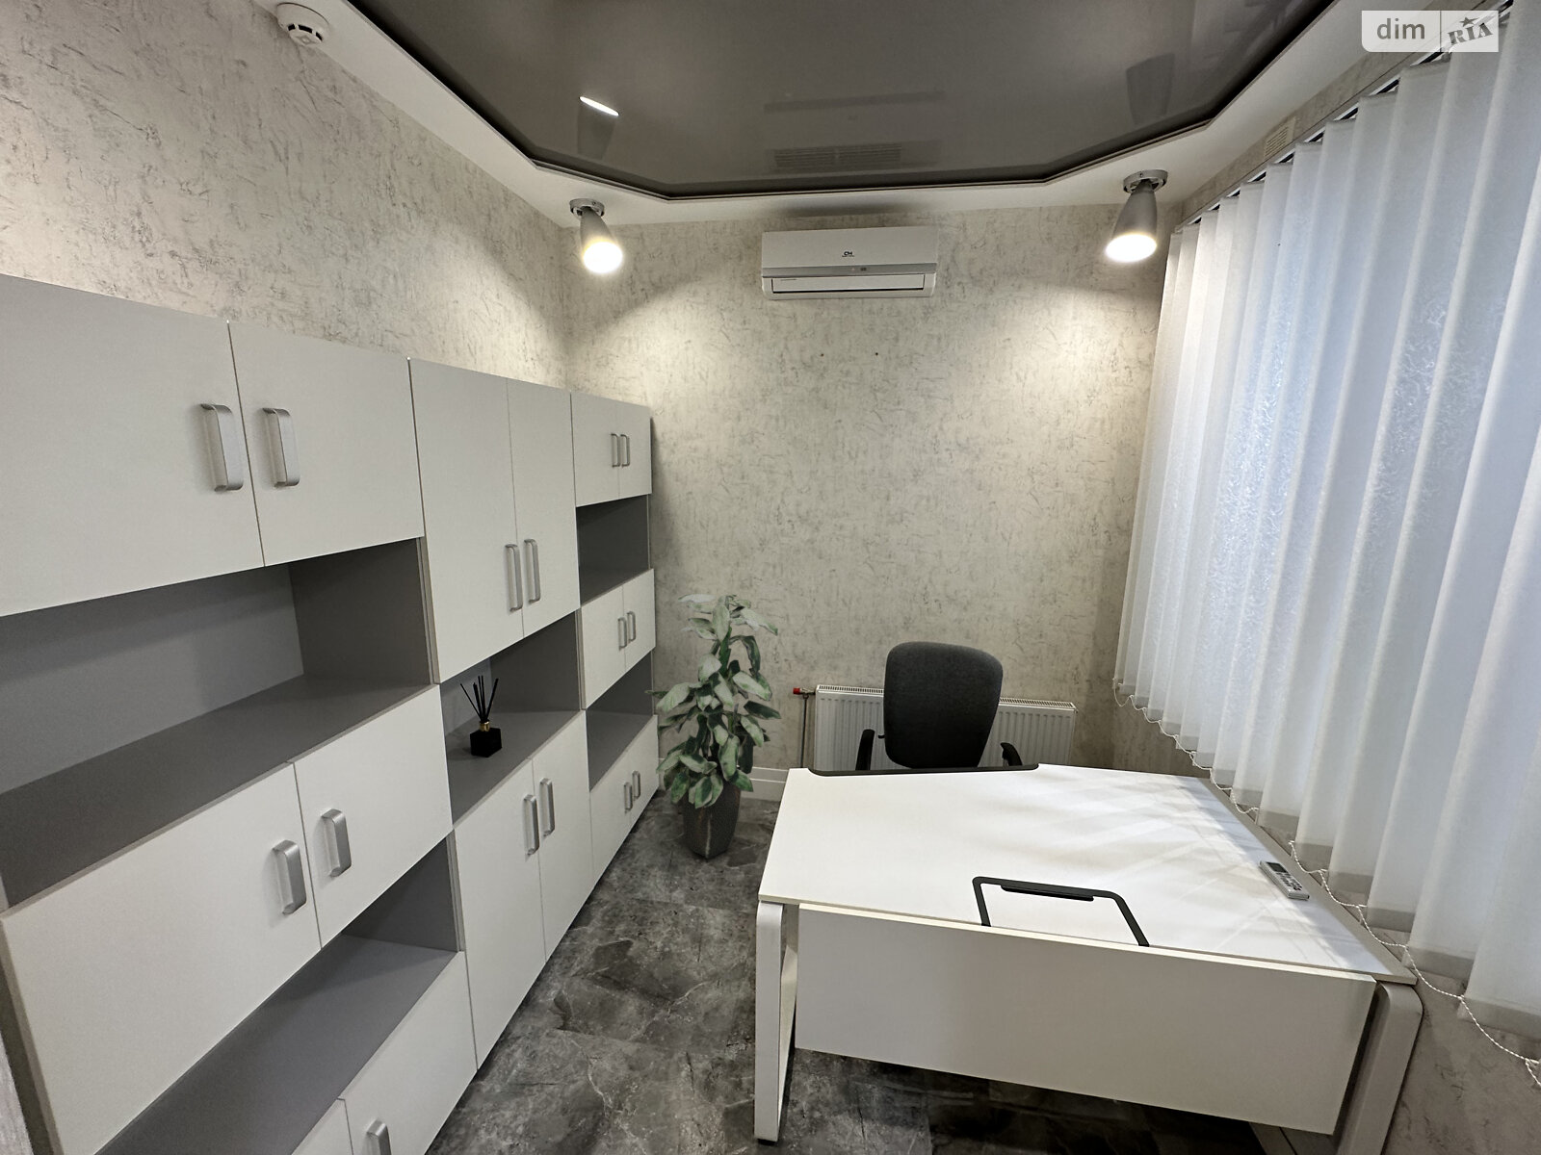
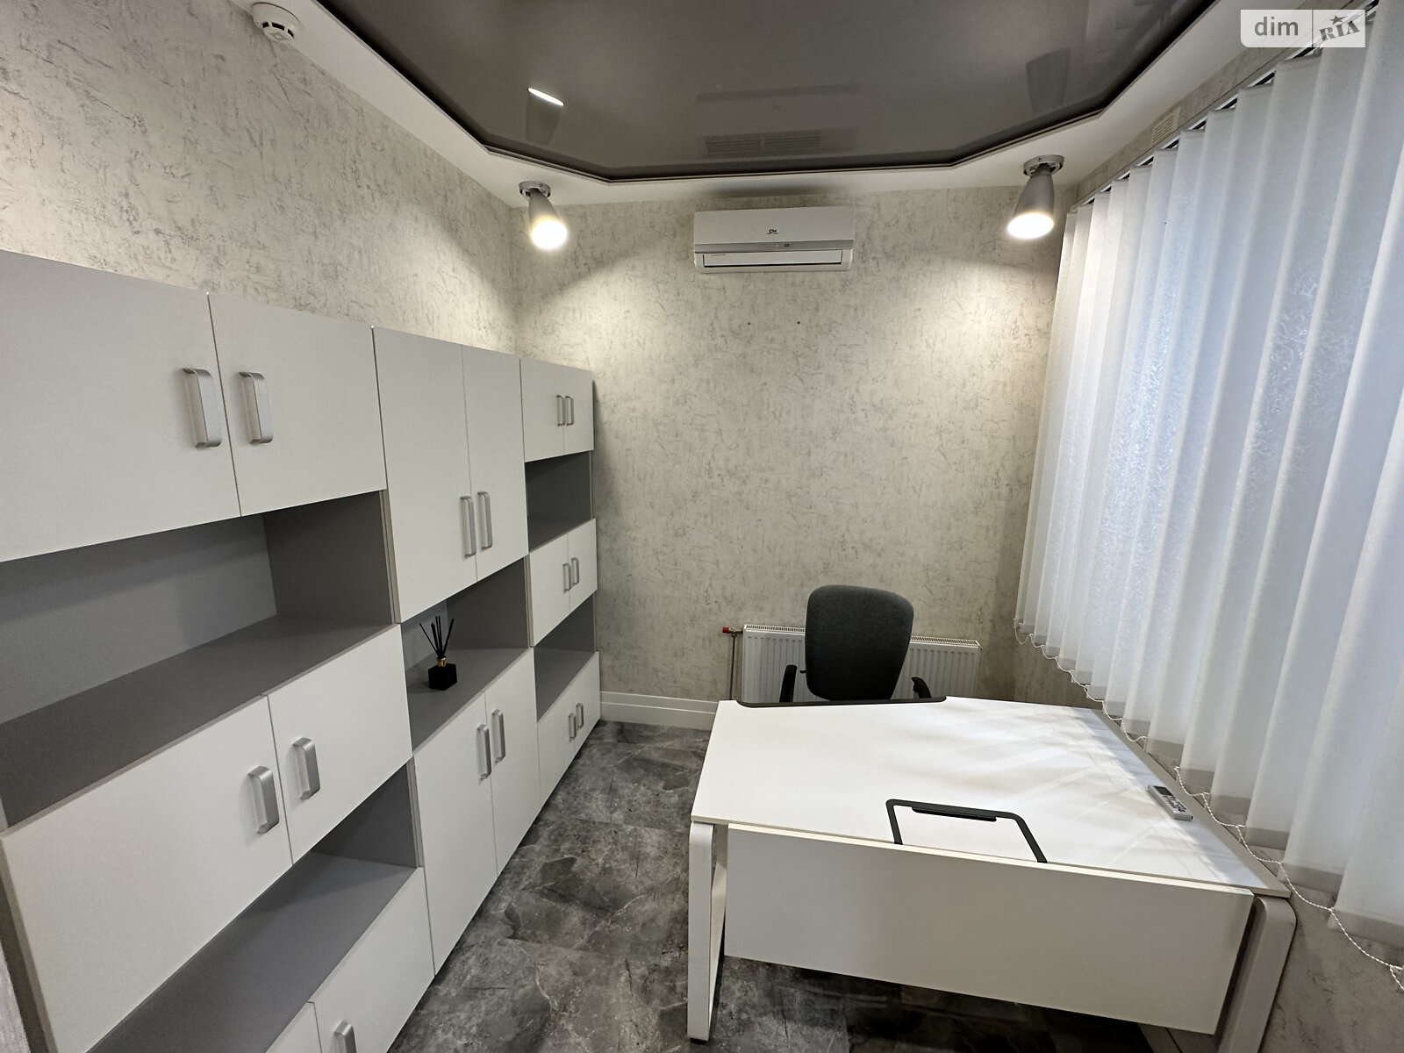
- indoor plant [644,593,783,859]
